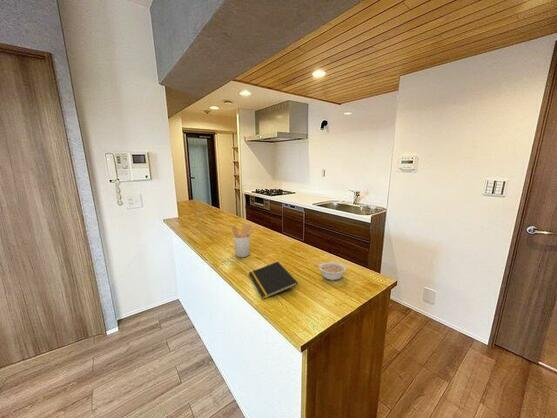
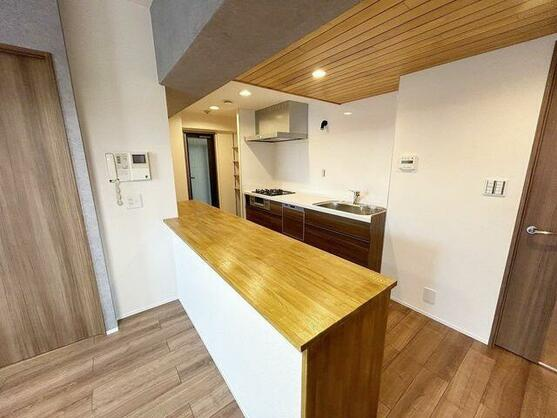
- utensil holder [231,223,254,258]
- legume [313,261,347,281]
- notepad [248,261,299,300]
